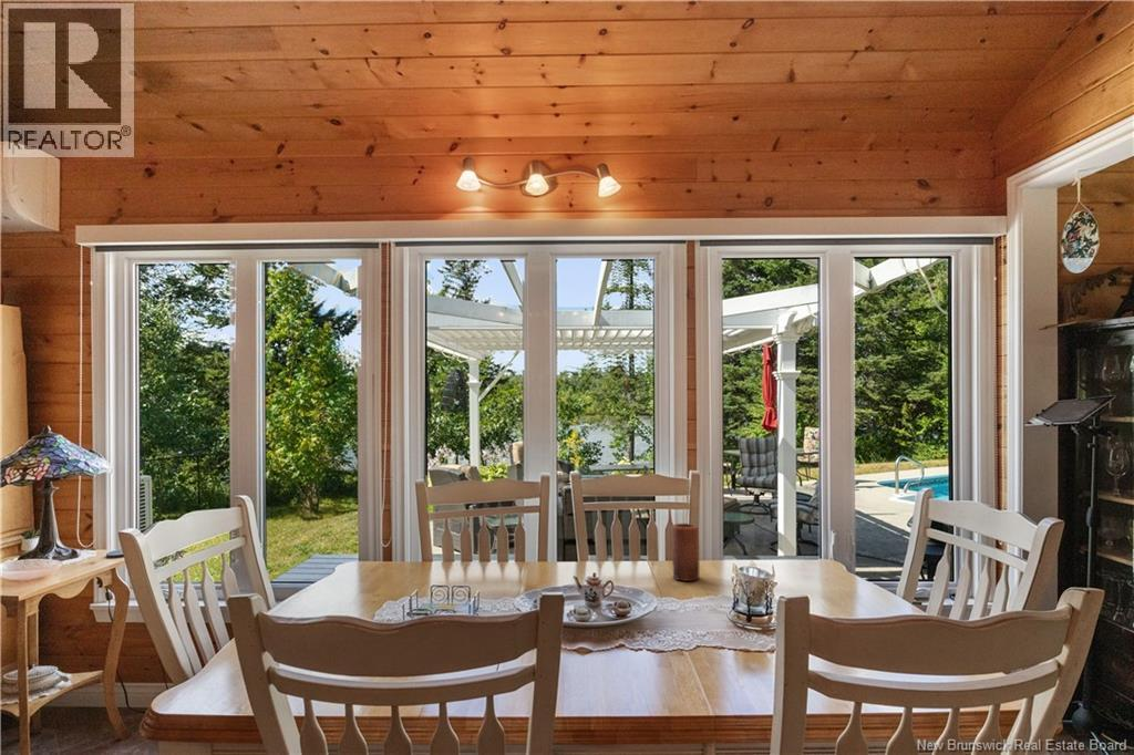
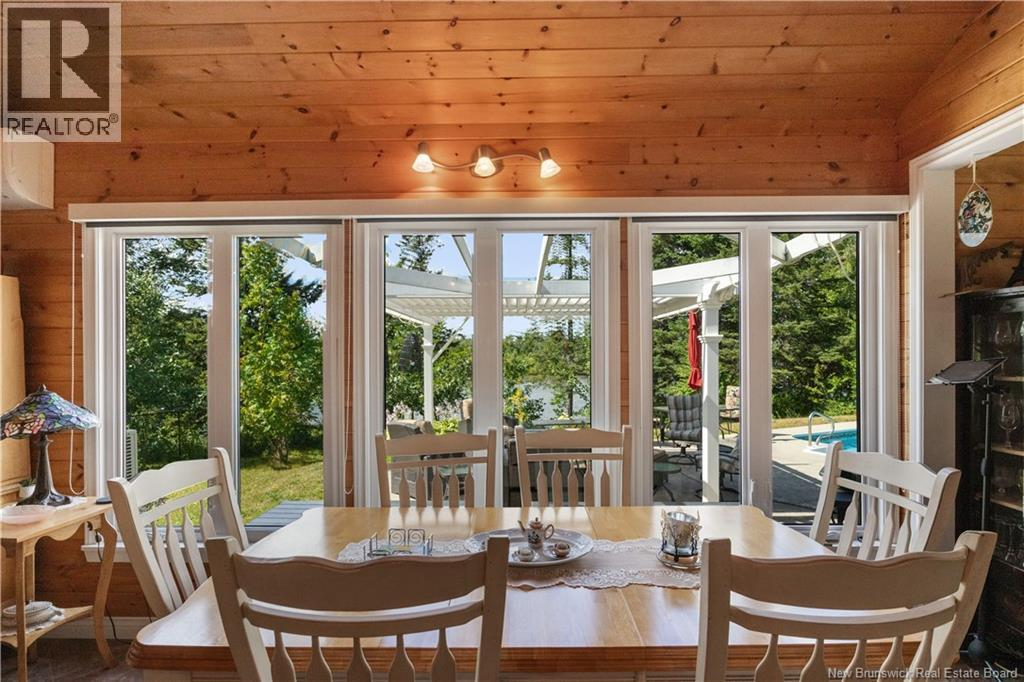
- candle [671,523,700,582]
